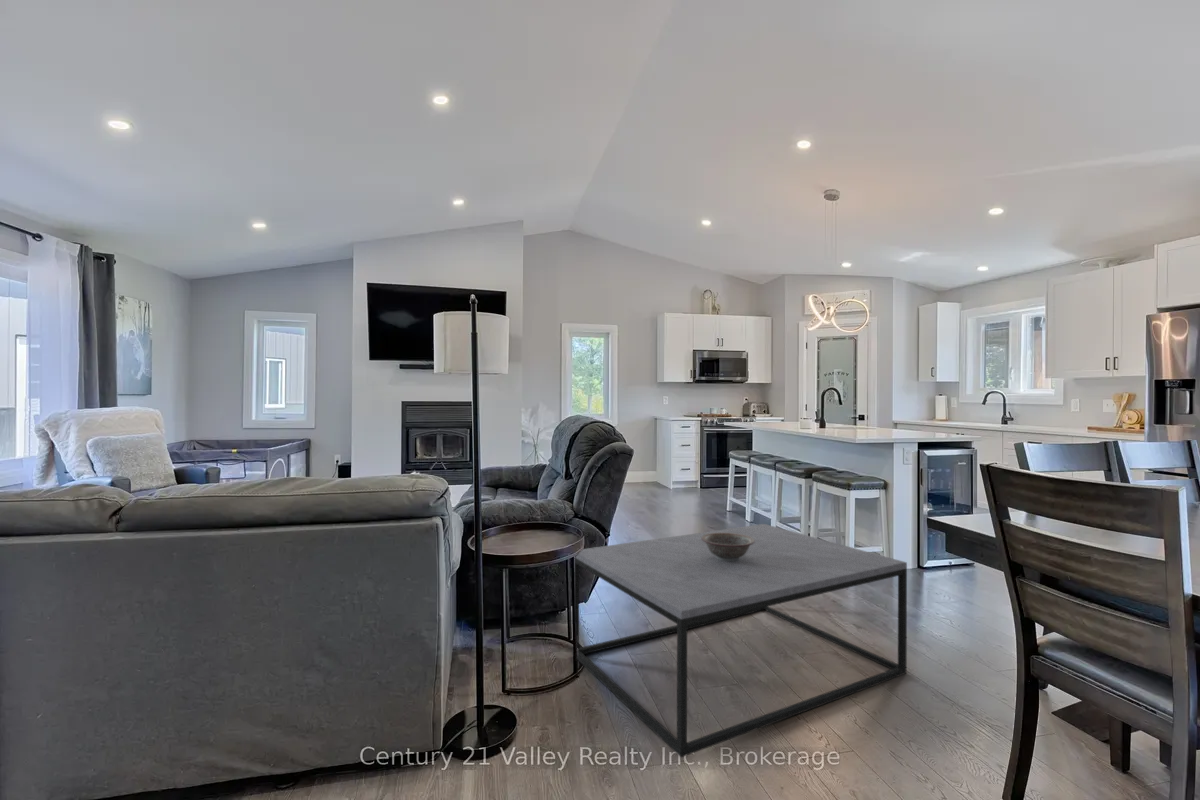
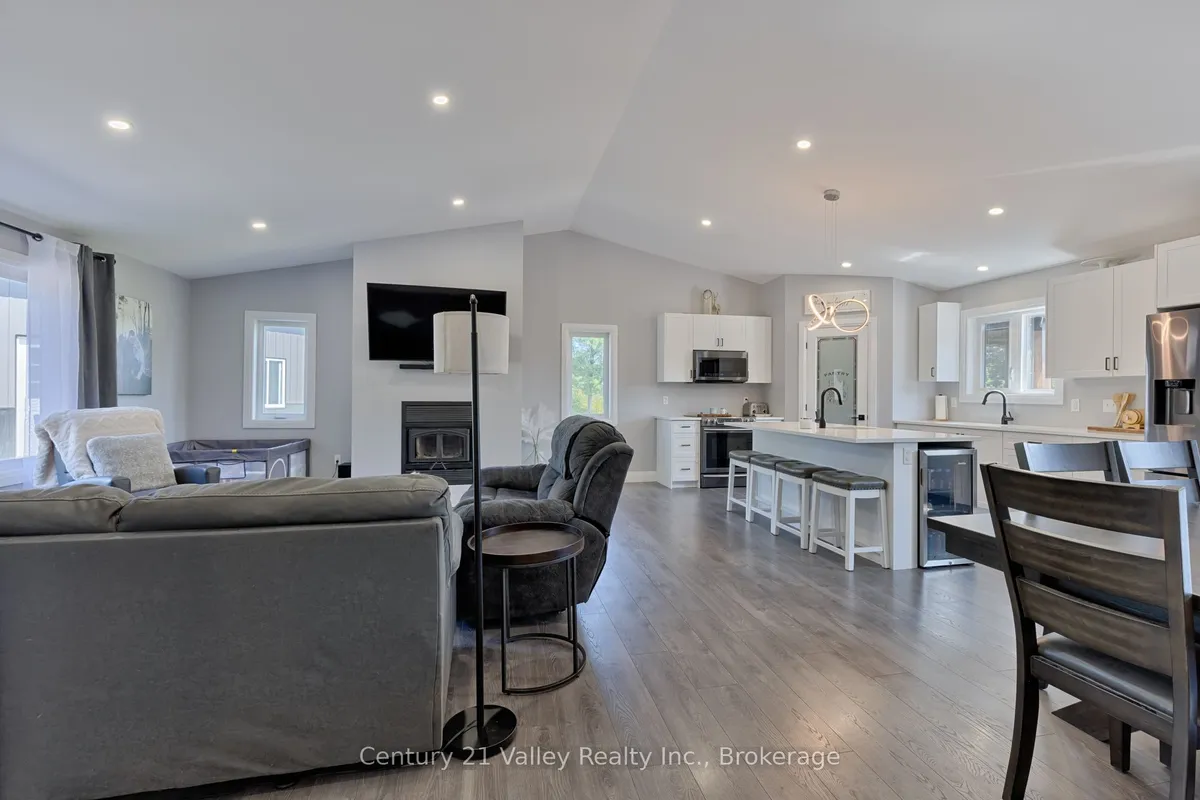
- coffee table [571,523,908,758]
- decorative bowl [701,533,755,562]
